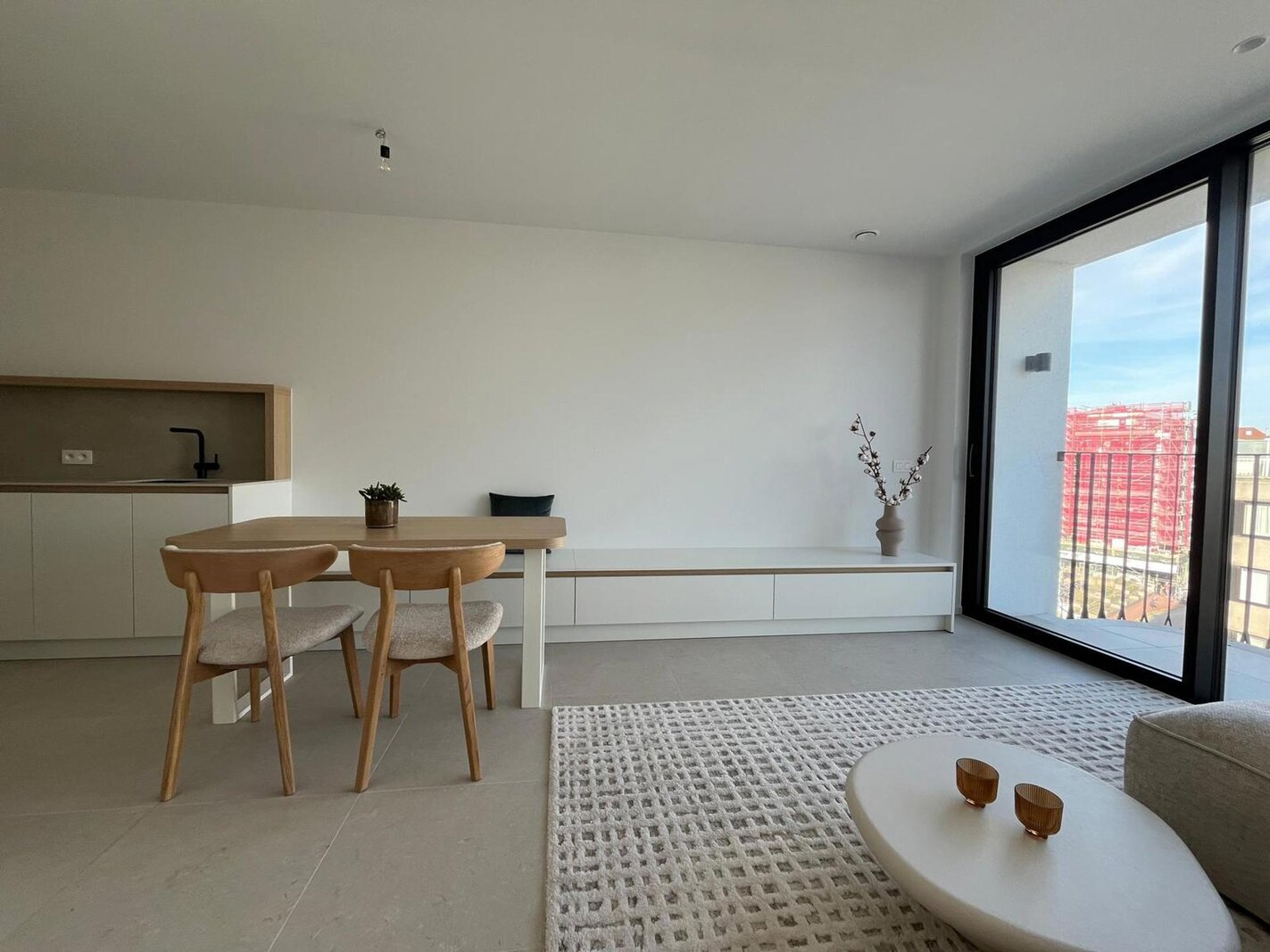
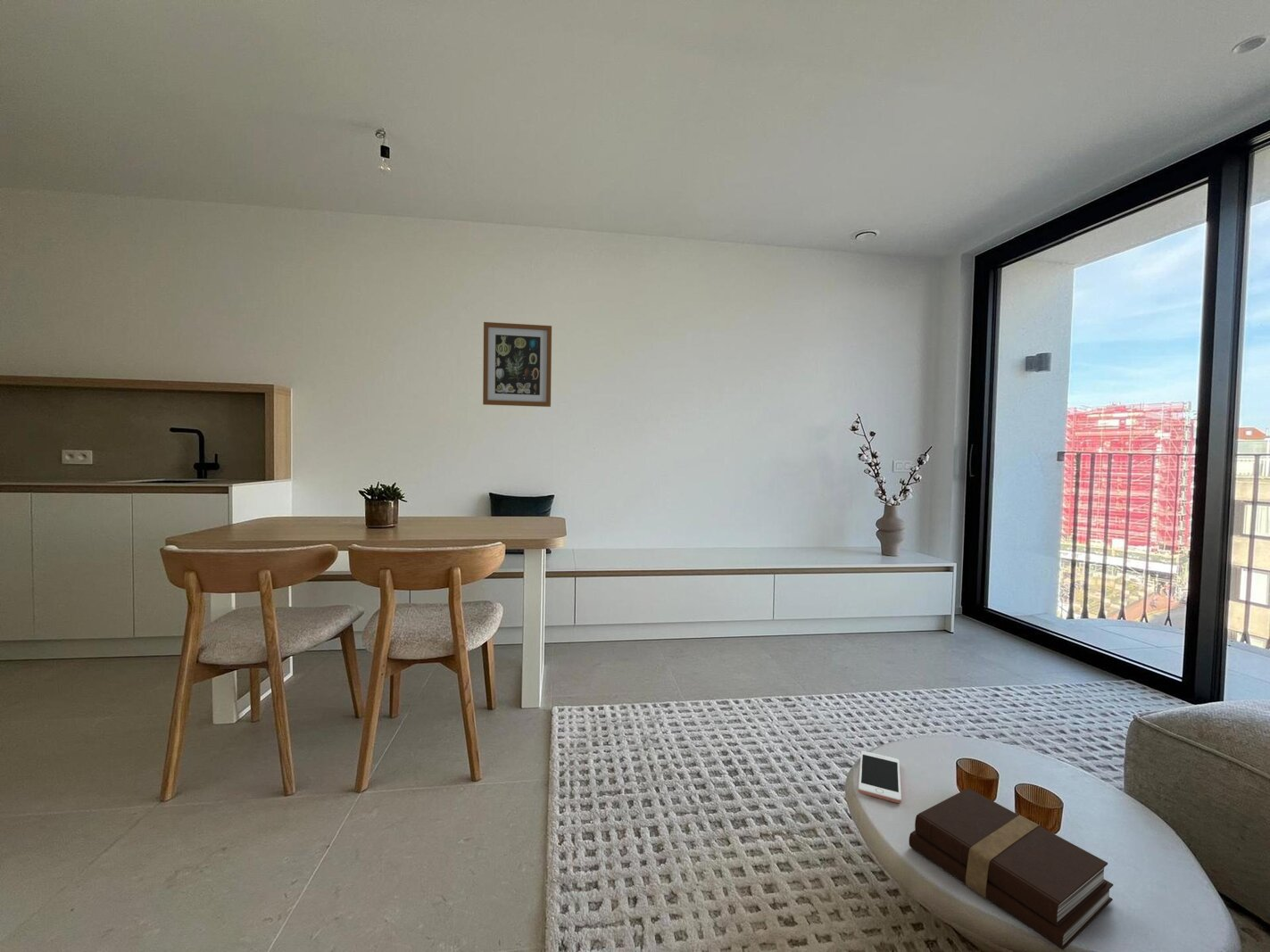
+ cell phone [858,750,902,804]
+ book [909,787,1114,951]
+ wall art [482,321,552,408]
